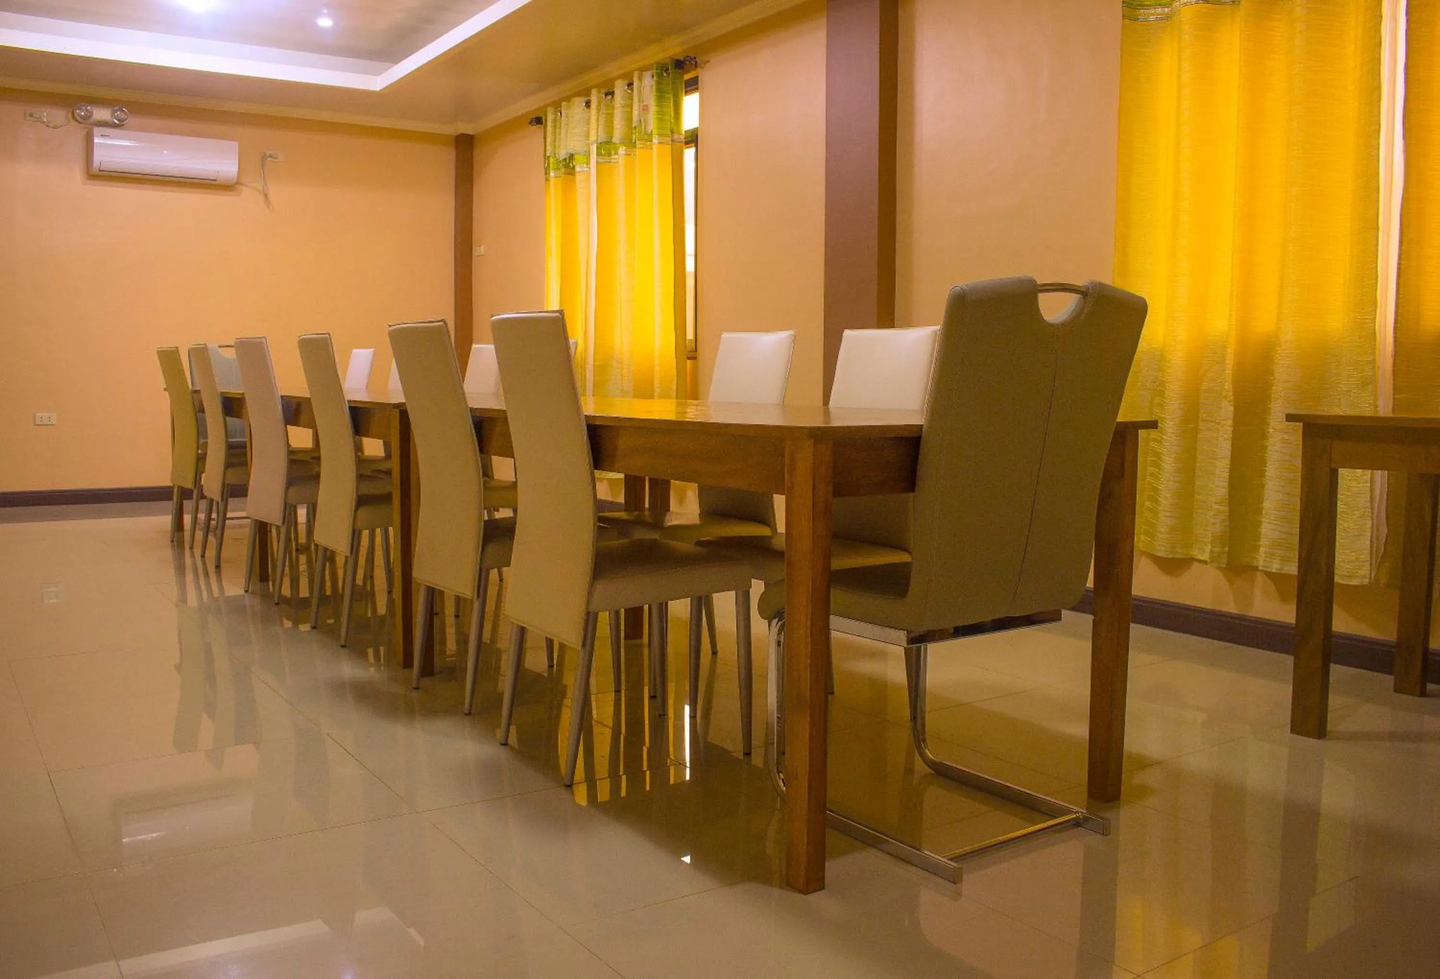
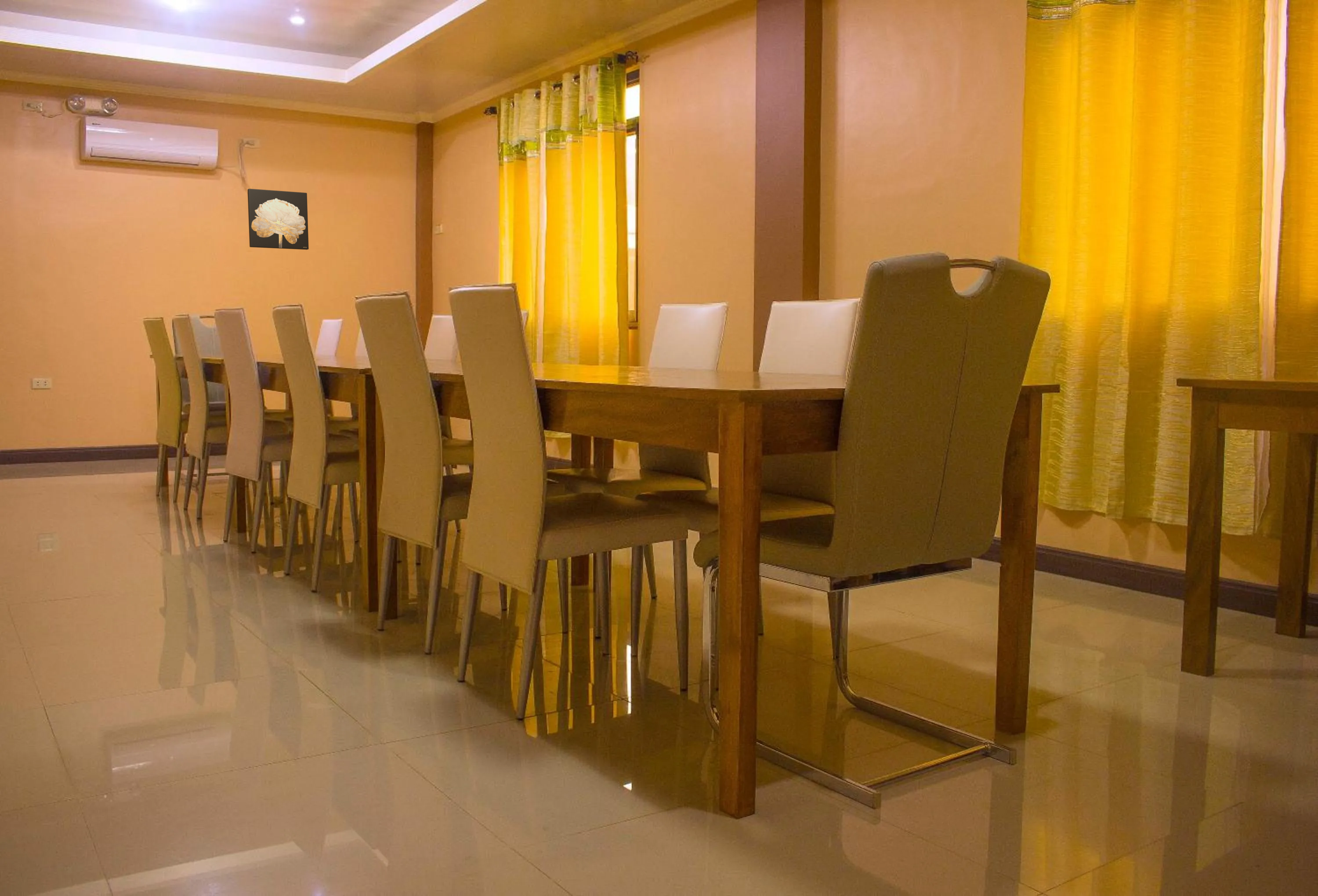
+ wall art [247,188,309,250]
